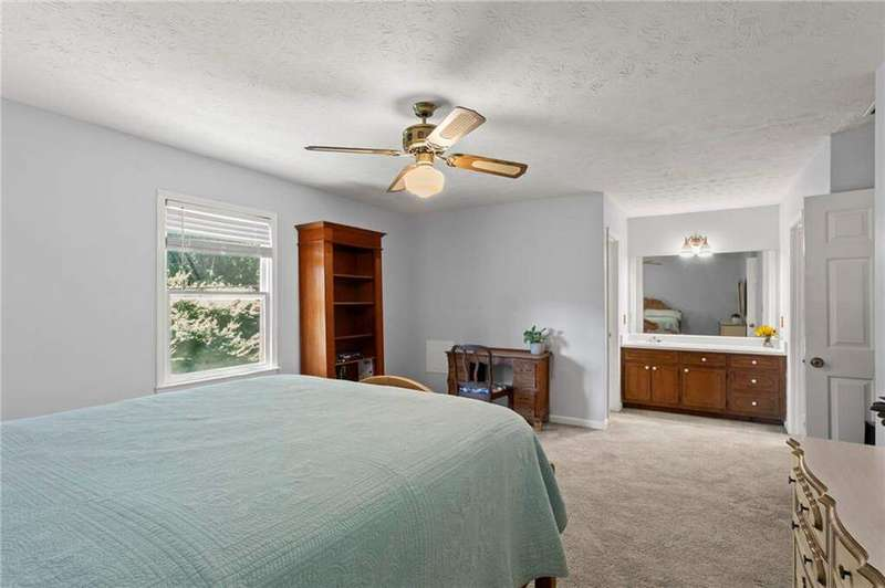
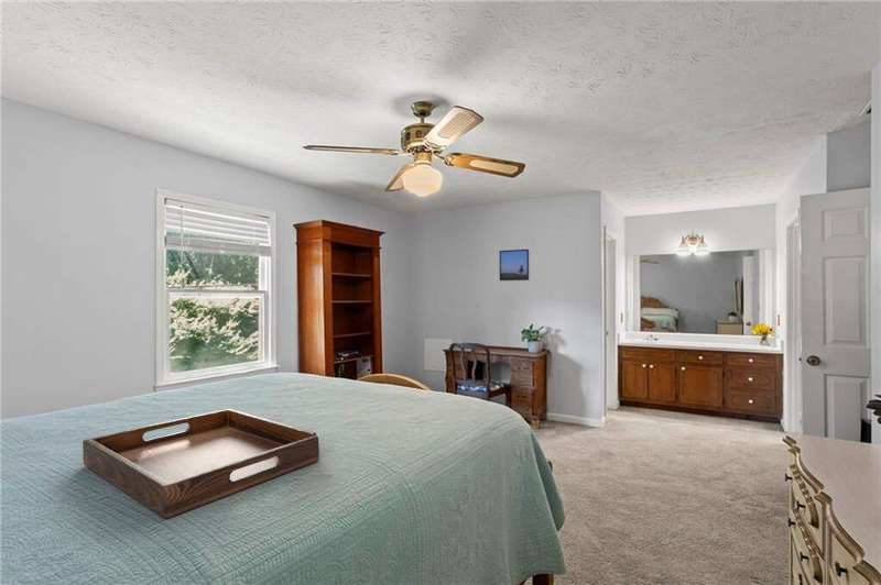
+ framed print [499,249,530,282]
+ serving tray [81,408,320,520]
